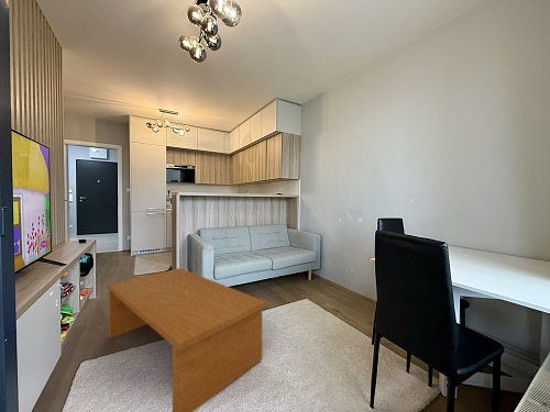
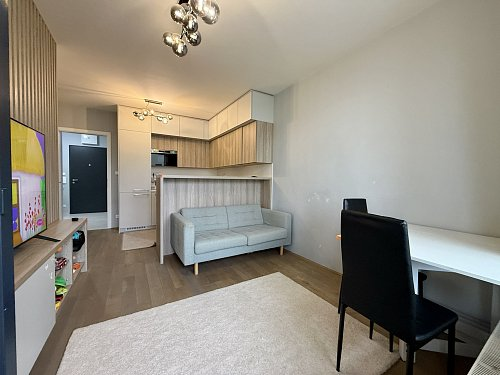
- coffee table [107,267,267,412]
